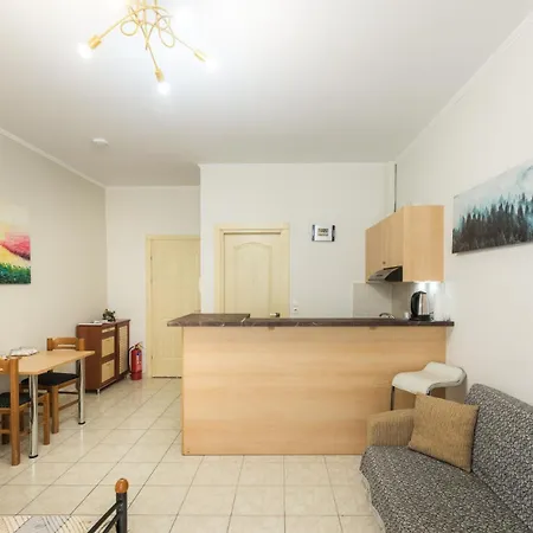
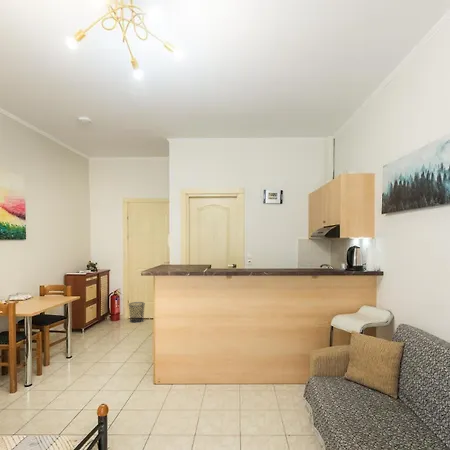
+ waste bin [127,301,146,324]
